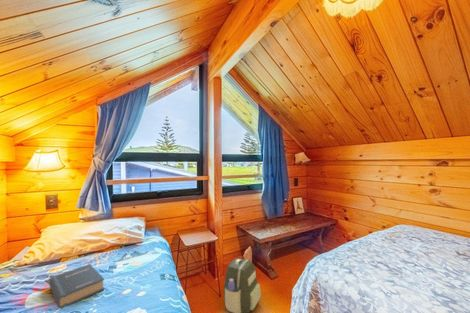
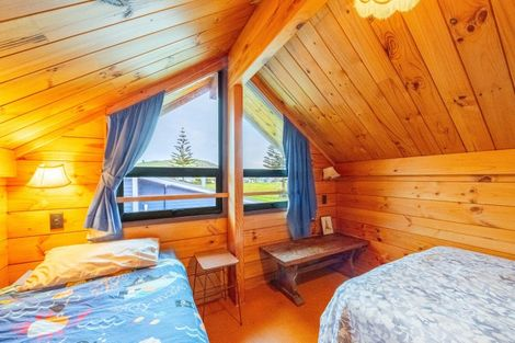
- backpack [223,246,262,313]
- hardback book [49,263,105,310]
